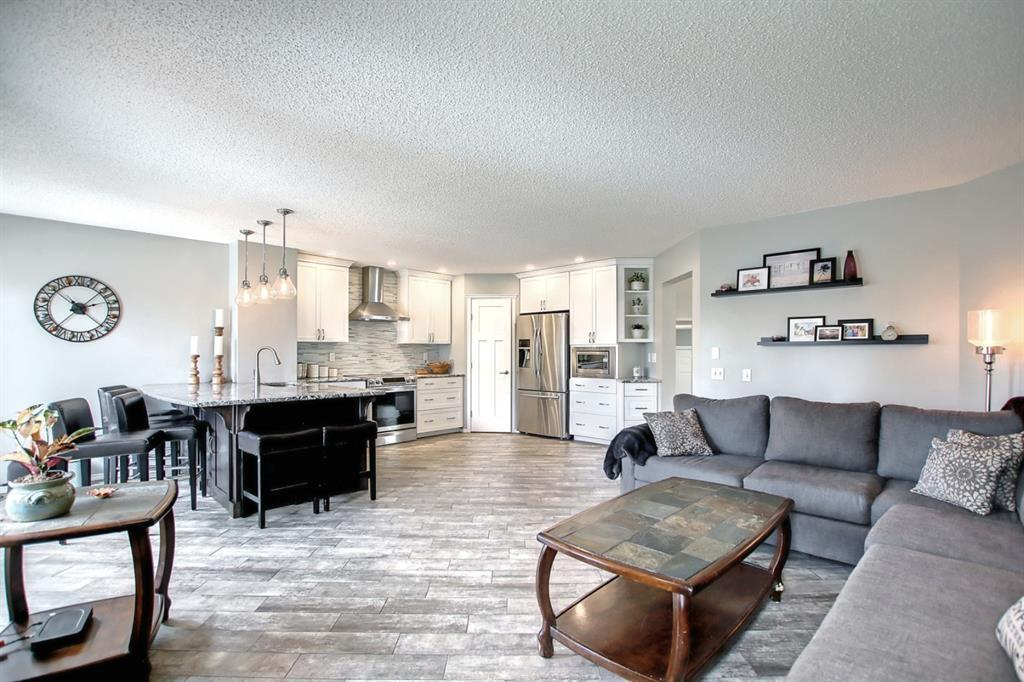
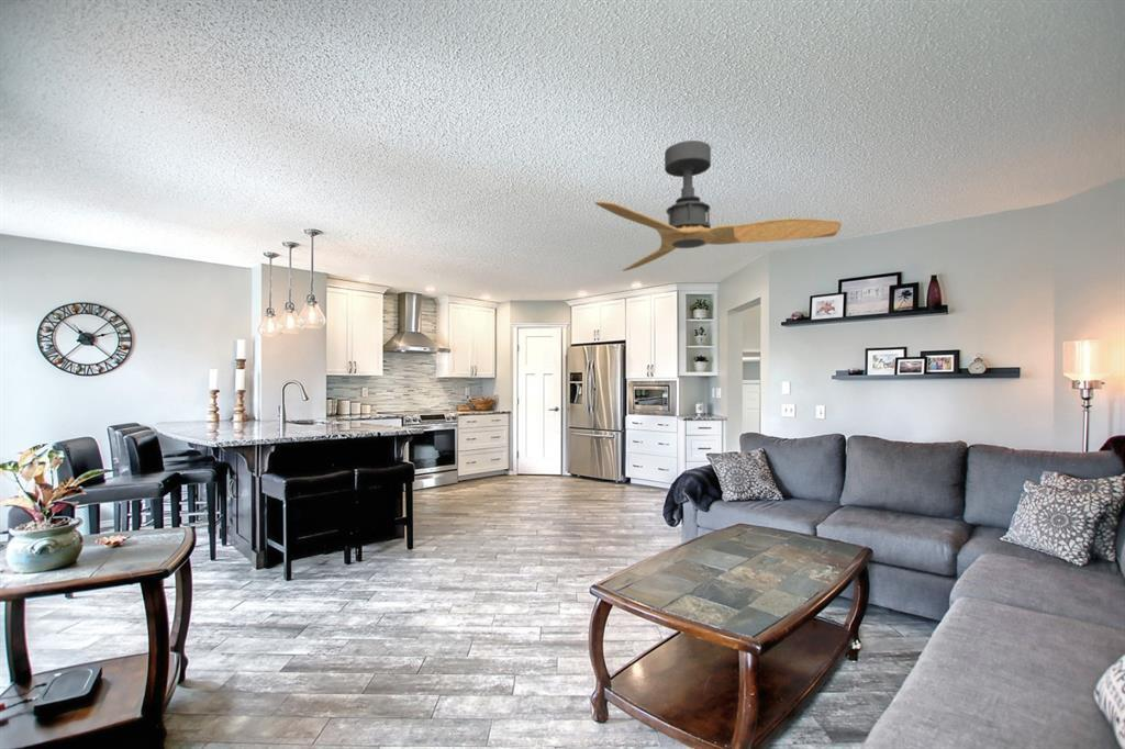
+ ceiling fan [593,139,842,272]
